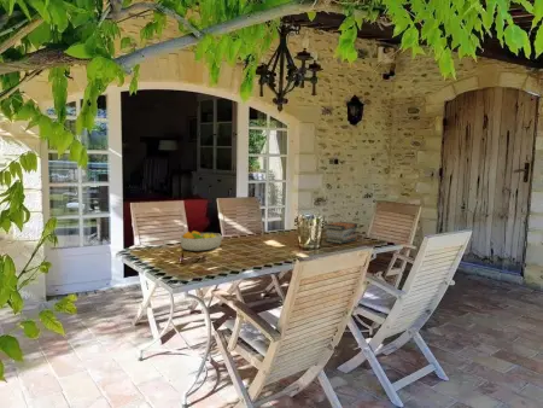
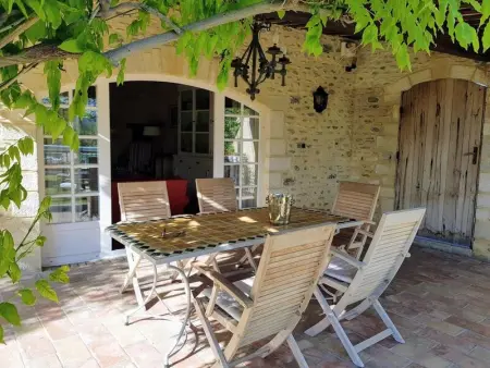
- book stack [322,221,360,245]
- fruit bowl [179,229,223,252]
